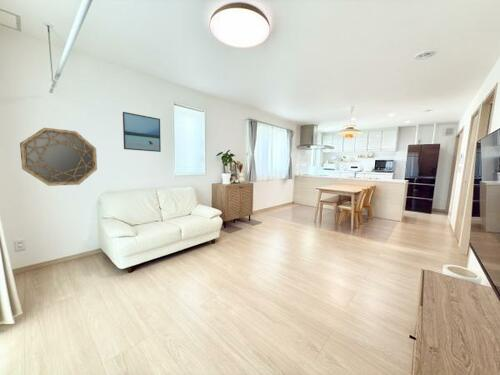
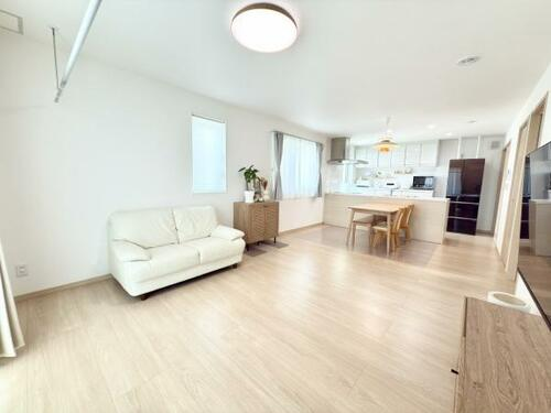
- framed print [122,111,162,153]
- home mirror [19,127,98,187]
